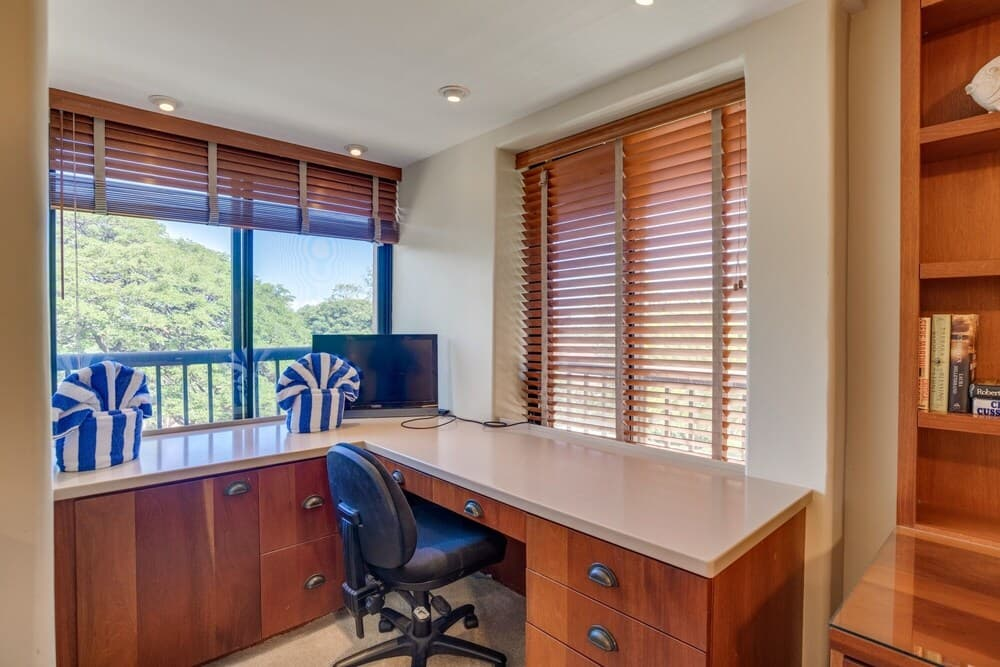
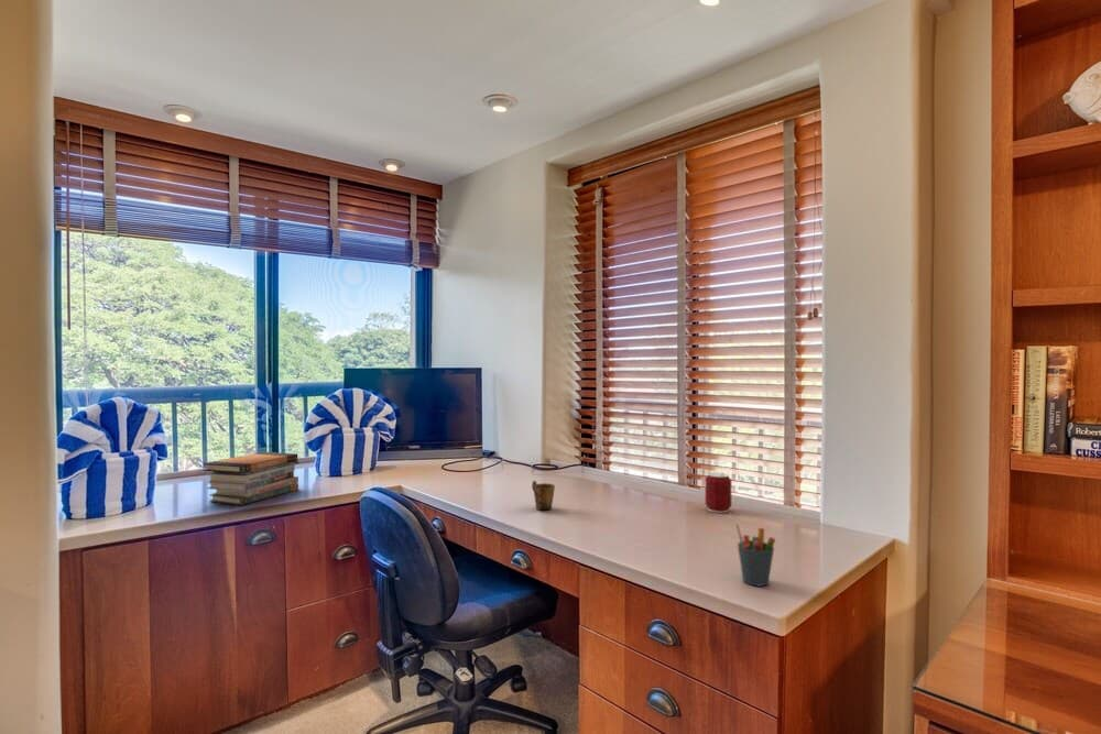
+ mug [531,480,556,512]
+ can [705,471,732,514]
+ pen holder [734,523,776,588]
+ book stack [203,451,299,506]
